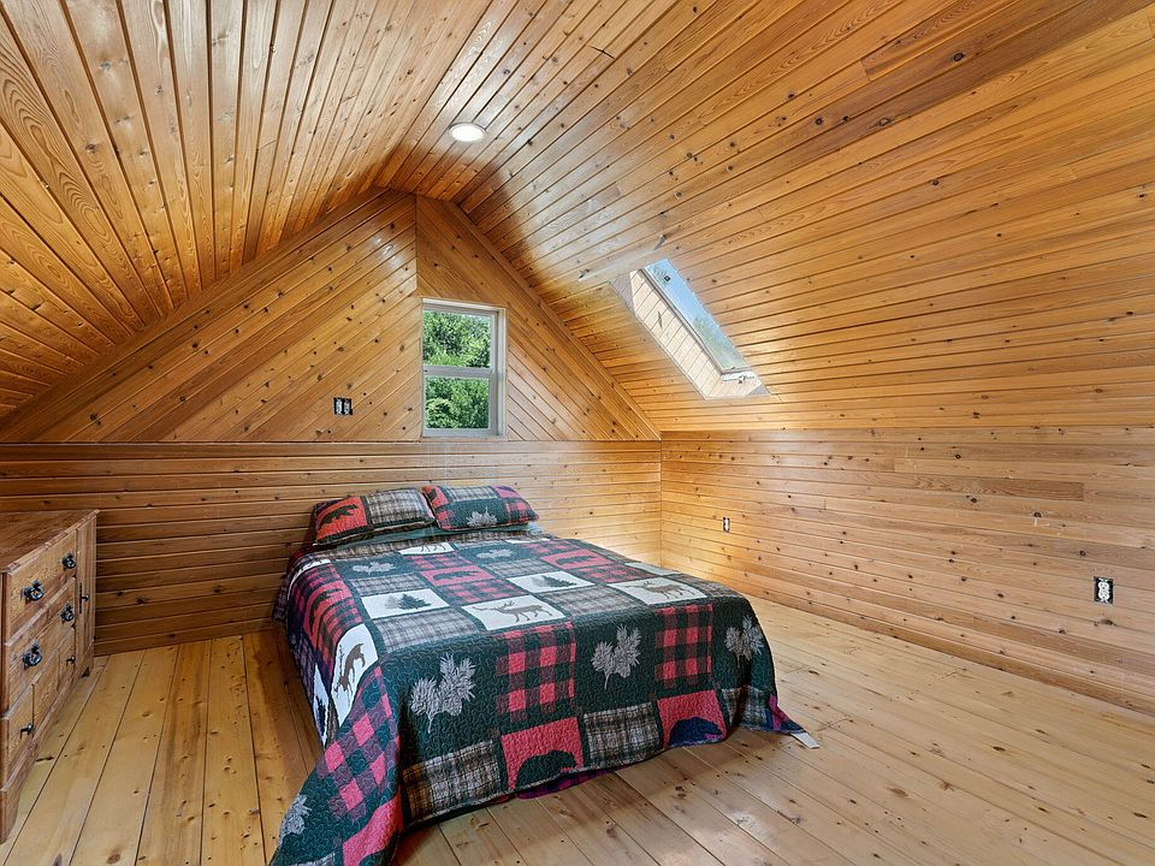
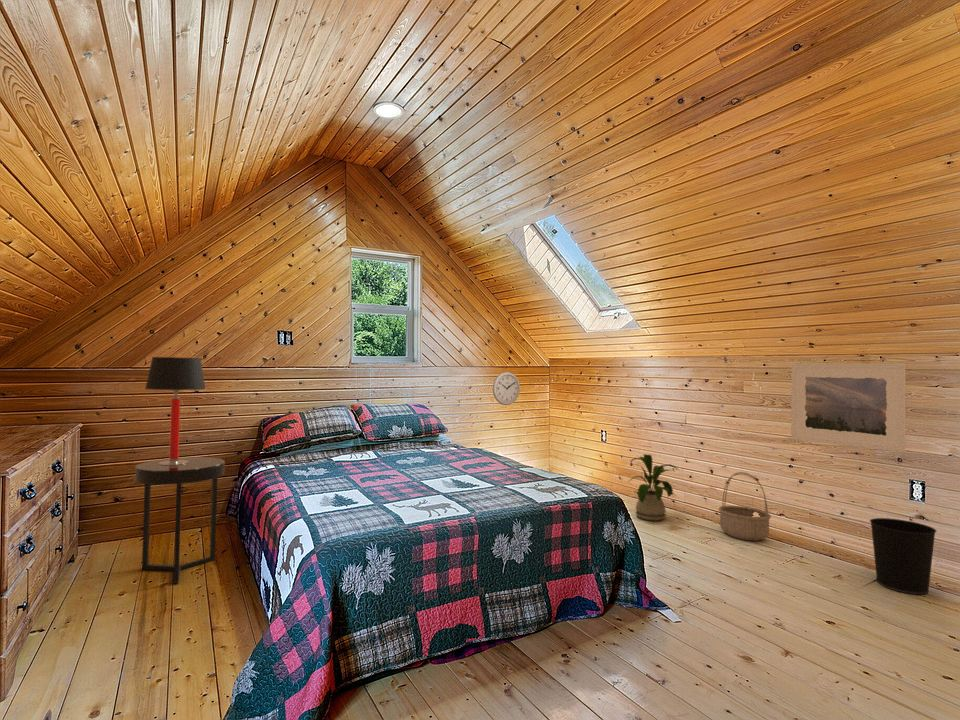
+ basket [718,471,772,542]
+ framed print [790,362,906,453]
+ wastebasket [869,517,938,596]
+ side table [134,456,226,585]
+ wall clock [492,371,521,406]
+ table lamp [144,356,207,465]
+ house plant [627,454,680,522]
